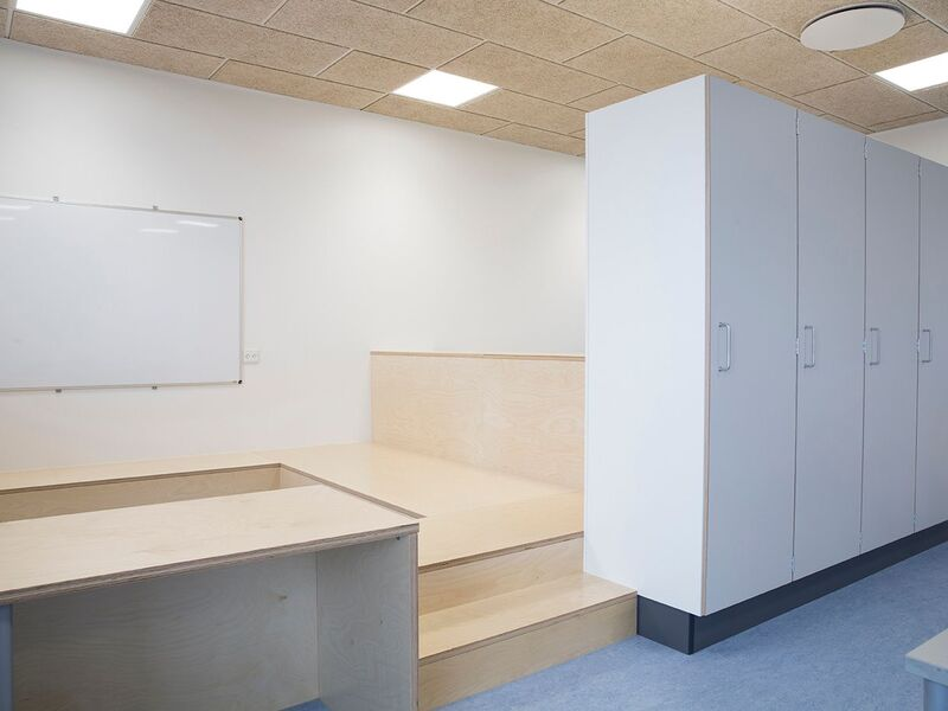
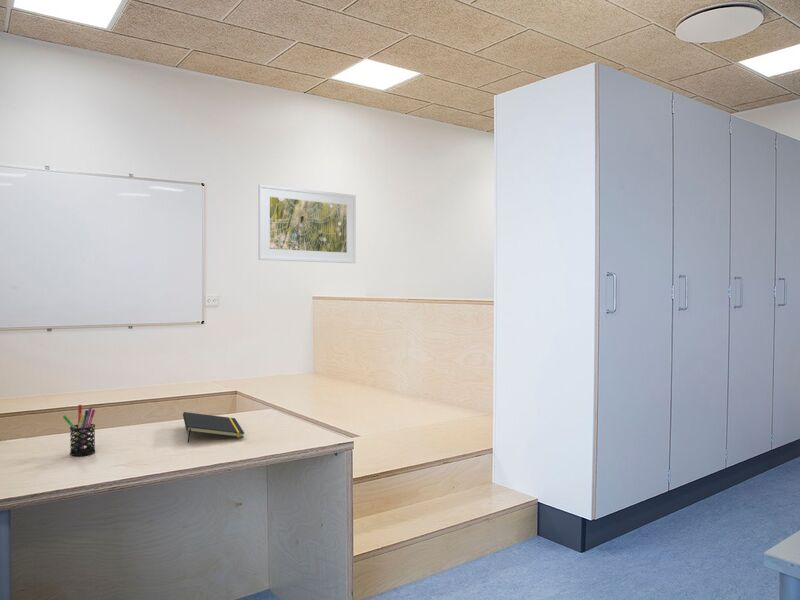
+ pen holder [62,404,96,457]
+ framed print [257,183,357,264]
+ notepad [182,411,245,444]
